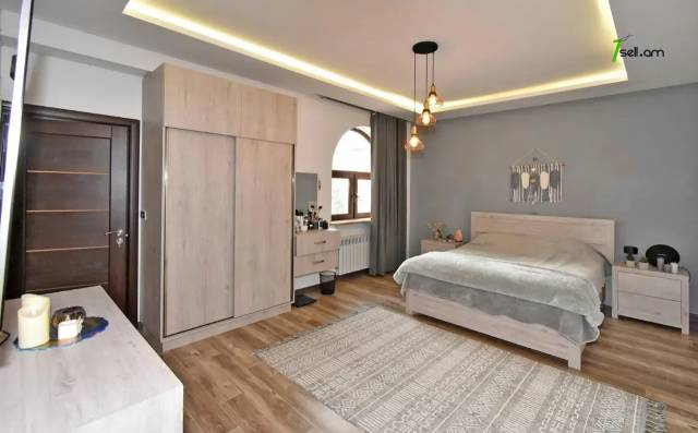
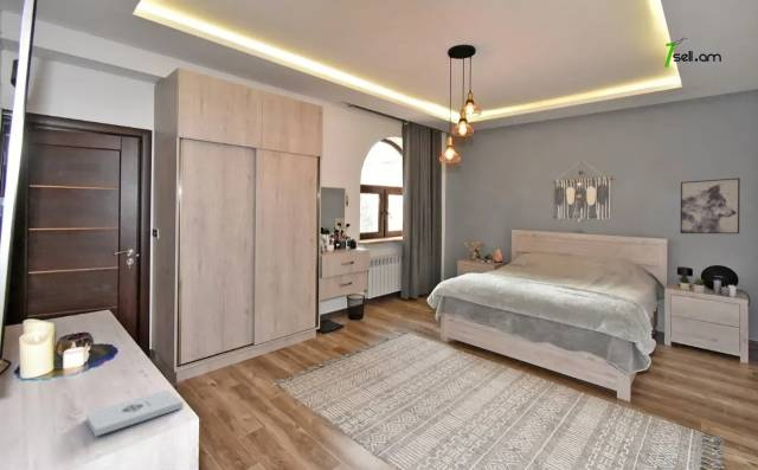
+ notepad [85,389,184,437]
+ wall art [679,176,741,234]
